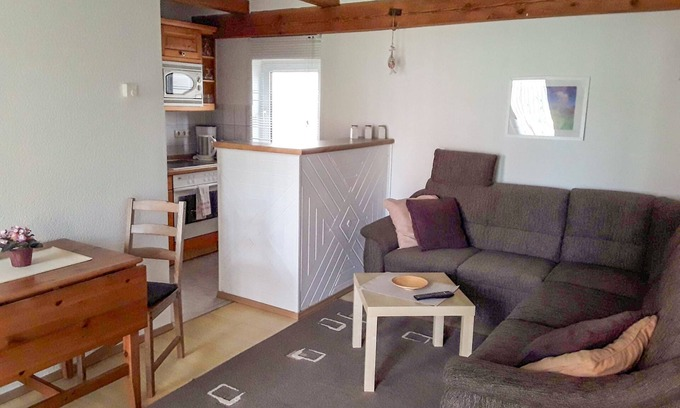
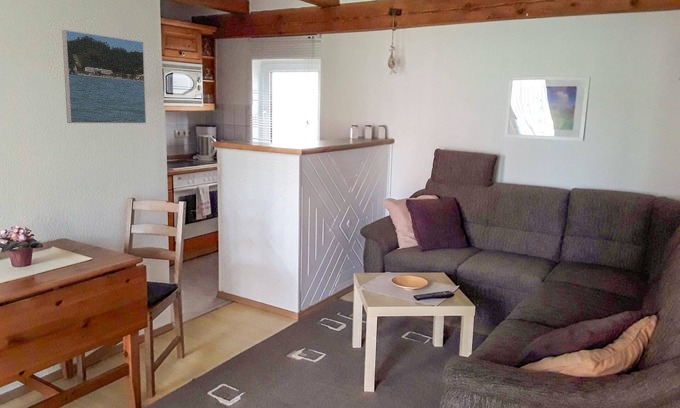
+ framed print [61,29,147,124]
